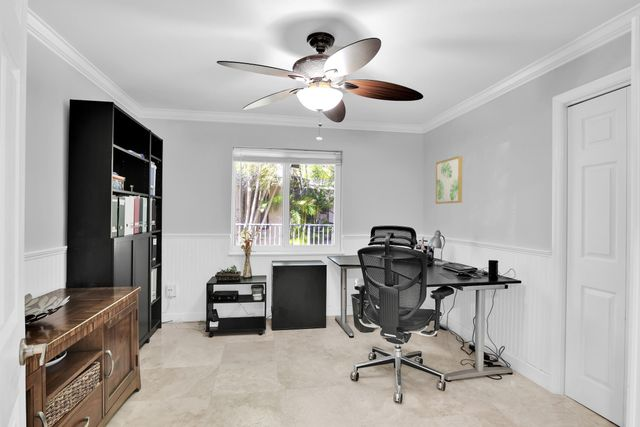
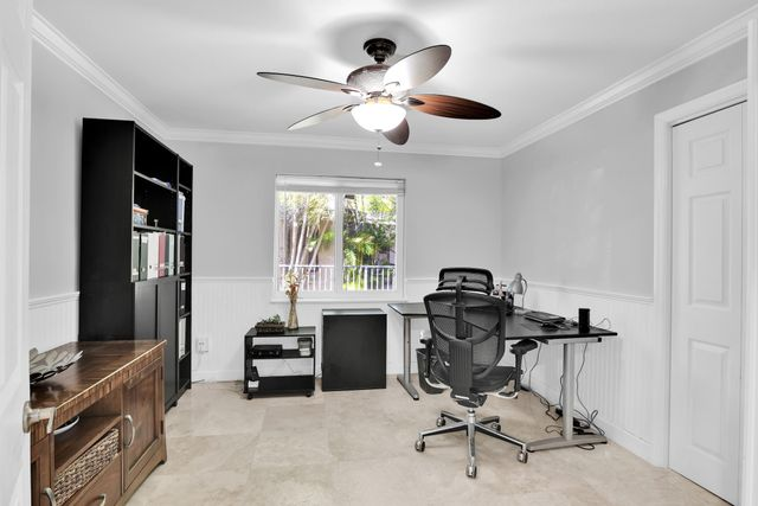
- wall art [435,155,463,205]
